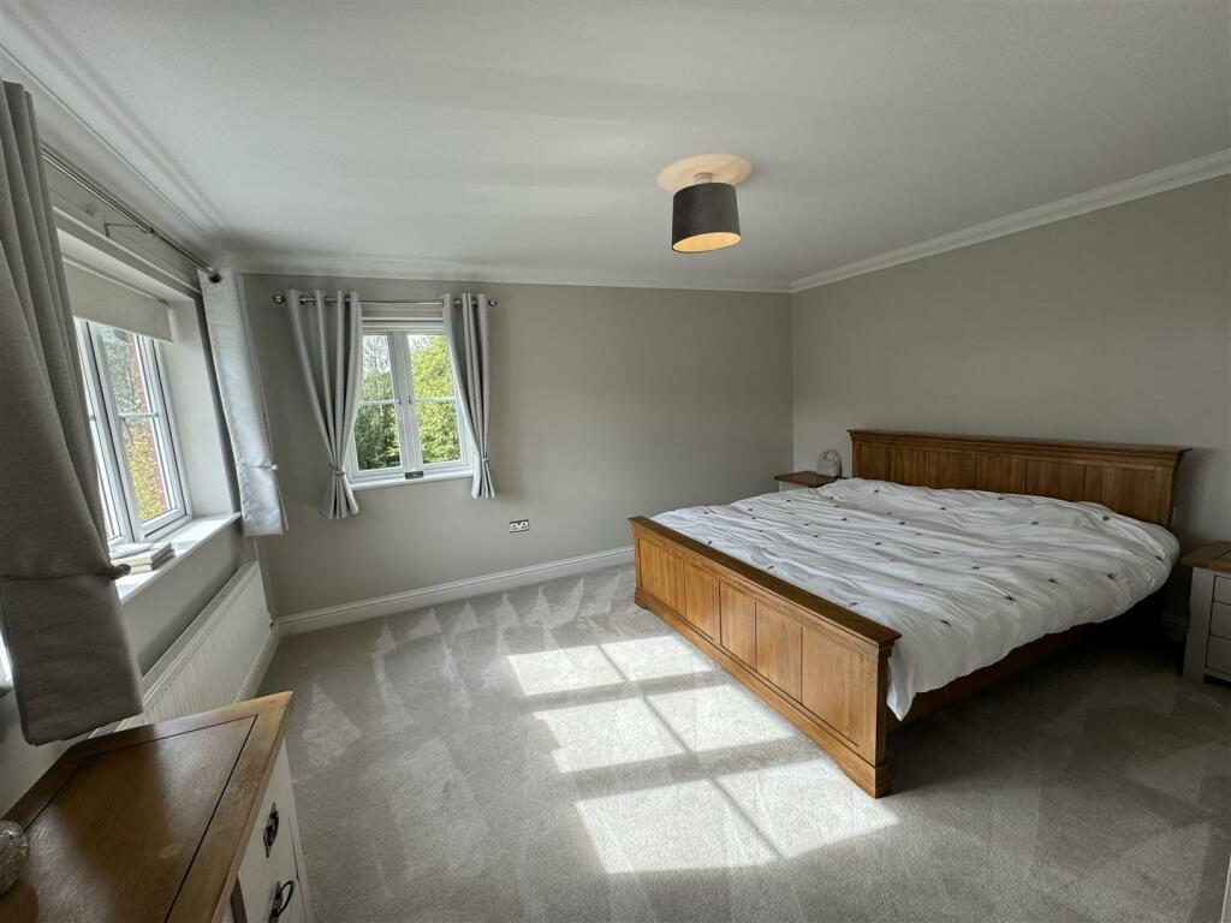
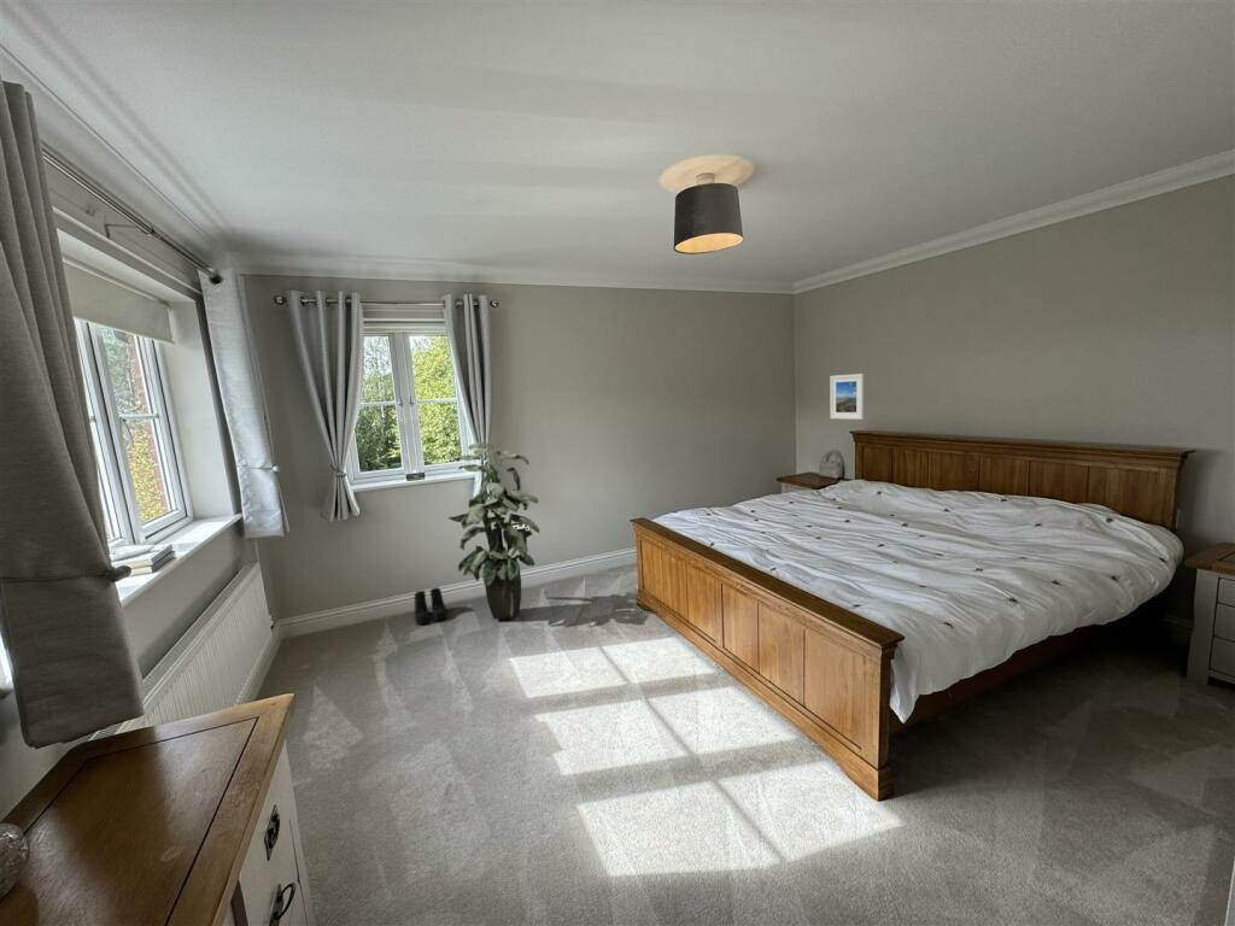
+ boots [414,586,447,626]
+ indoor plant [447,441,540,620]
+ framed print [829,373,865,421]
